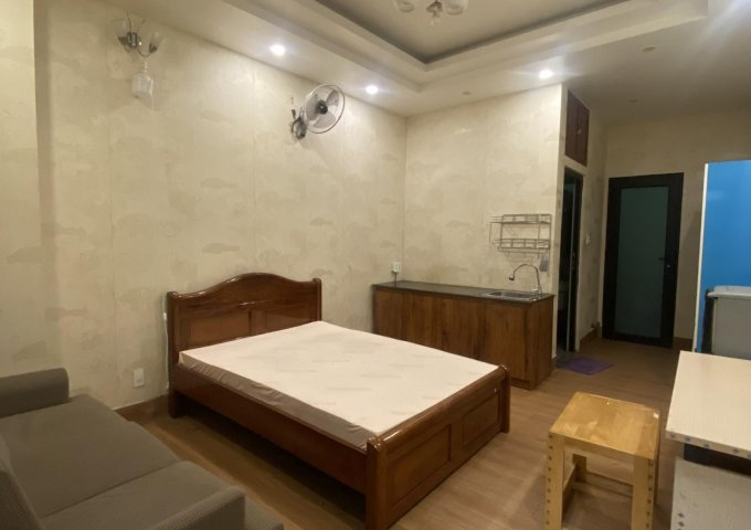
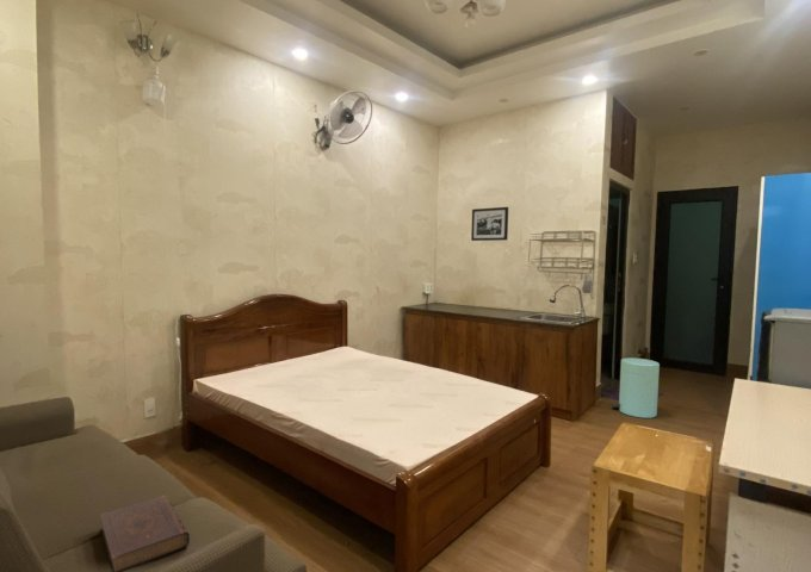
+ picture frame [470,206,509,242]
+ trash can [611,356,661,419]
+ book [99,493,191,572]
